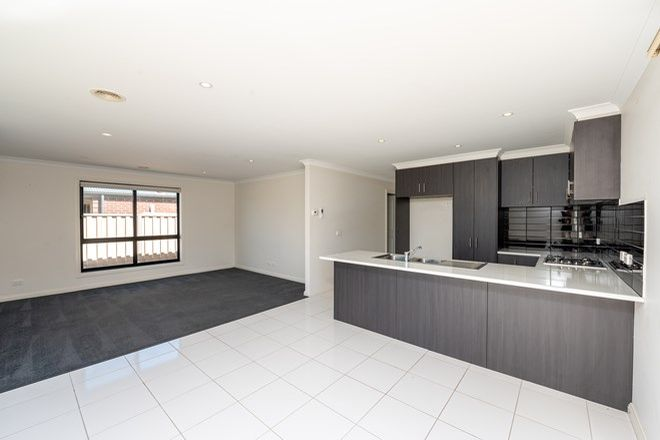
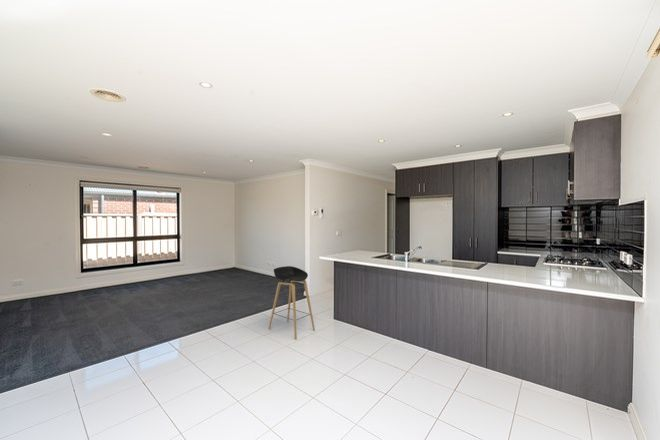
+ stool [267,265,316,340]
